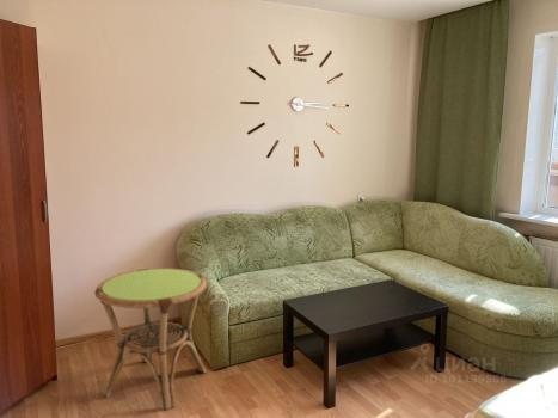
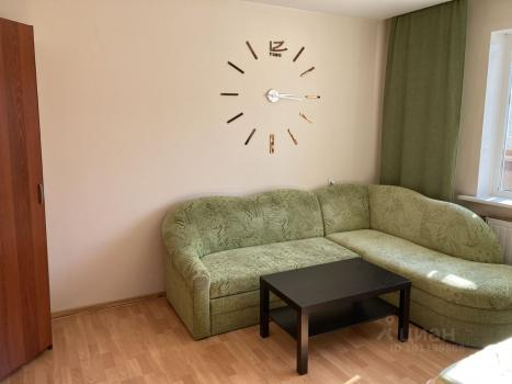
- side table [93,268,208,411]
